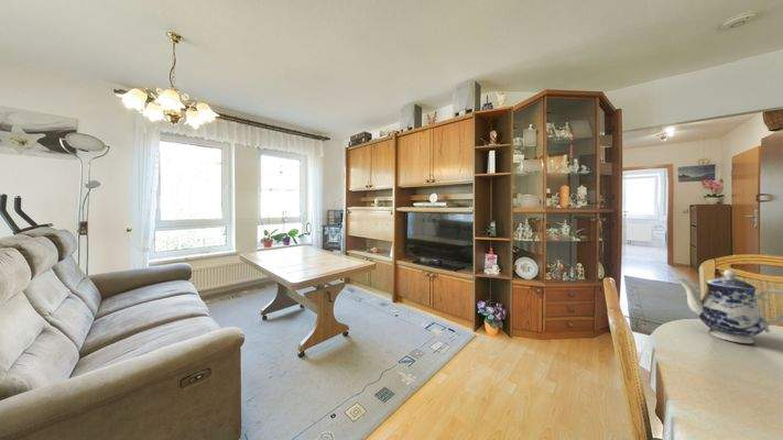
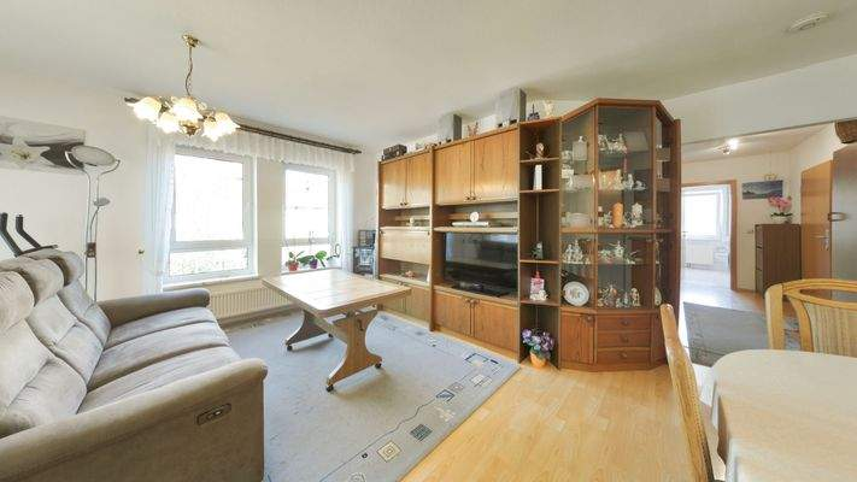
- teapot [674,268,783,344]
